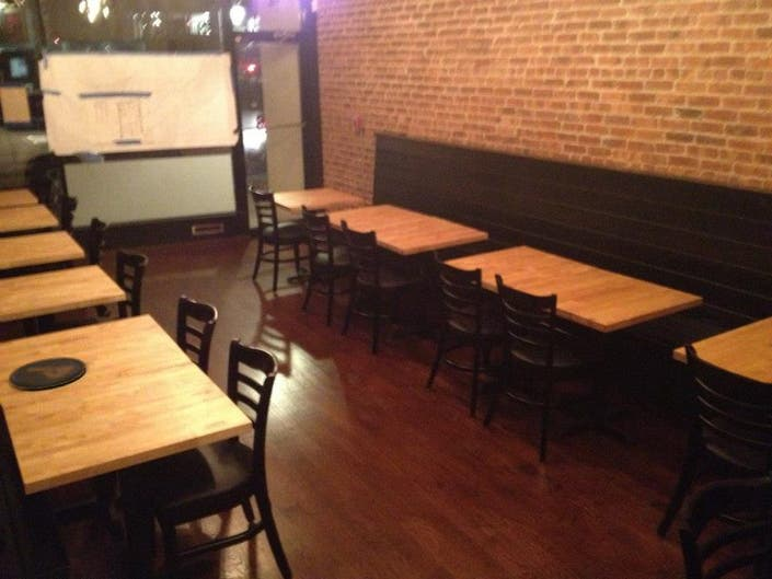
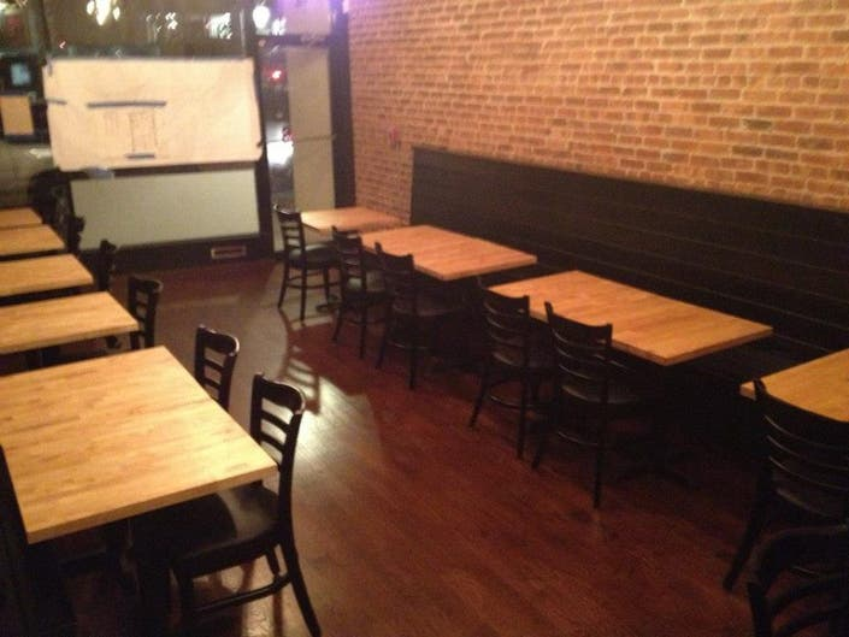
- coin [8,356,87,391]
